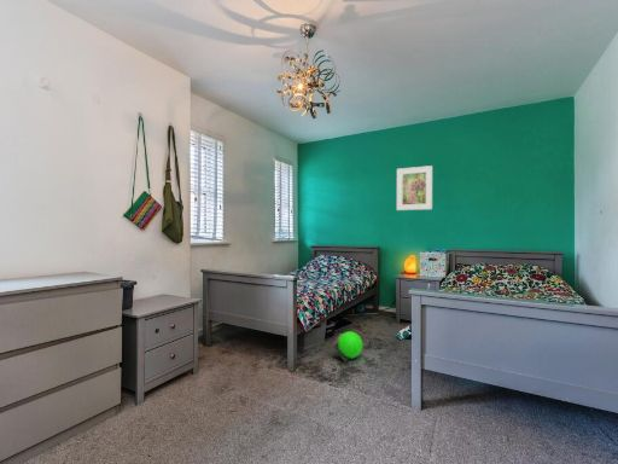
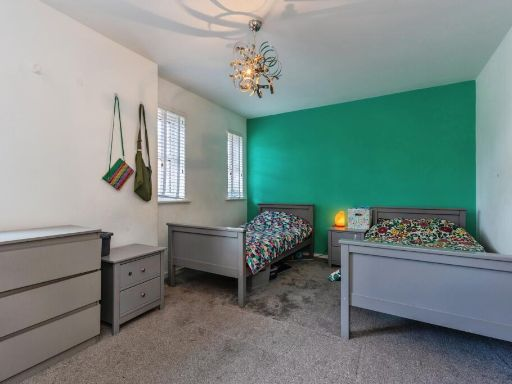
- ball [332,330,363,362]
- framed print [396,164,433,211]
